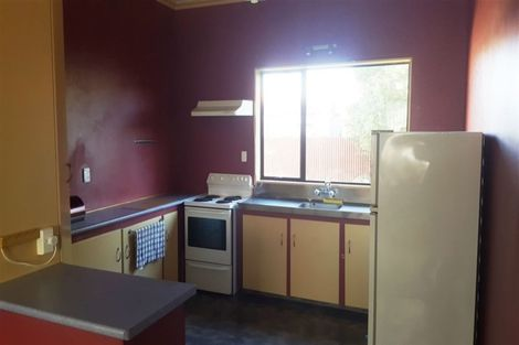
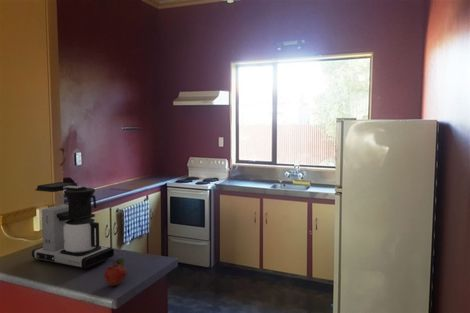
+ coffee maker [31,181,115,270]
+ fruit [103,257,128,287]
